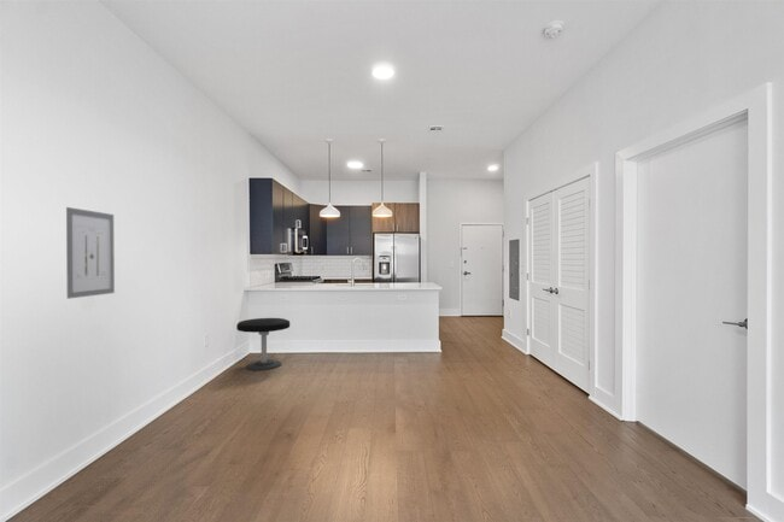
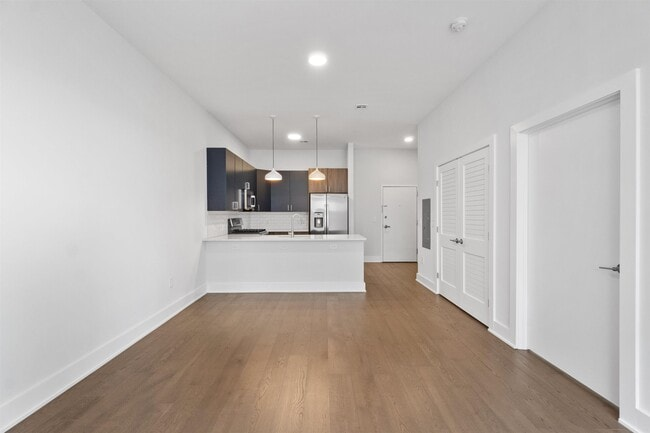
- wall art [65,206,116,300]
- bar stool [235,317,291,371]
